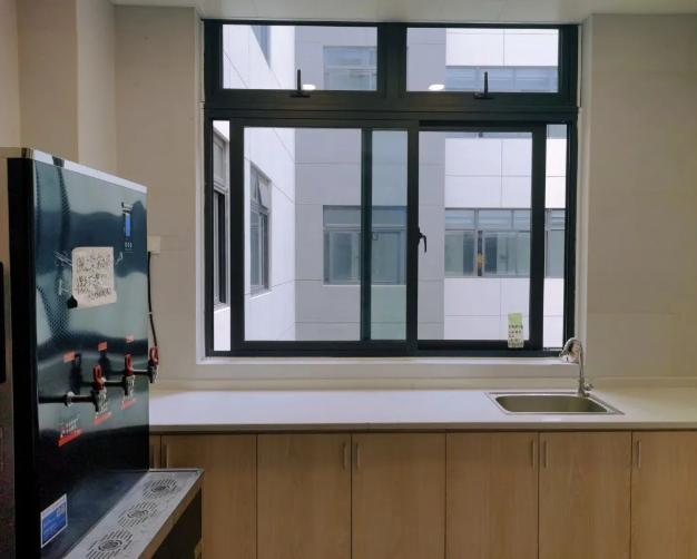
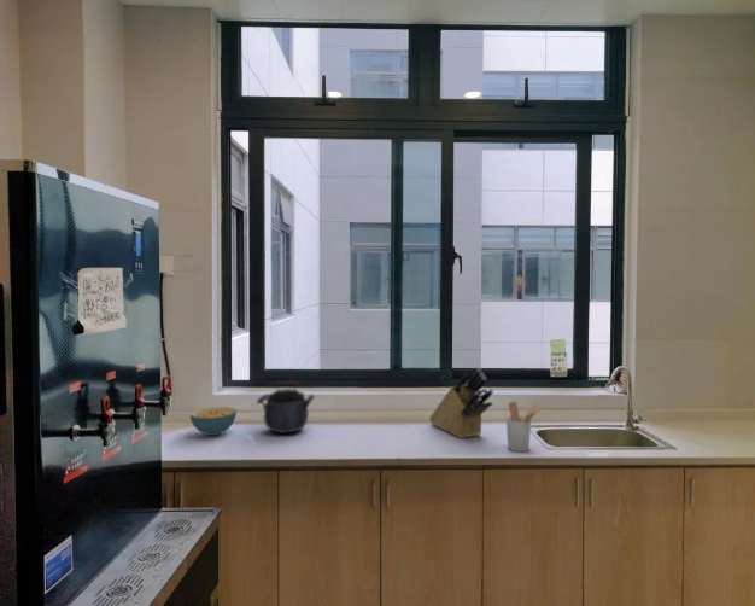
+ cereal bowl [189,406,238,437]
+ kettle [256,380,316,435]
+ knife block [428,367,494,439]
+ utensil holder [505,401,543,453]
